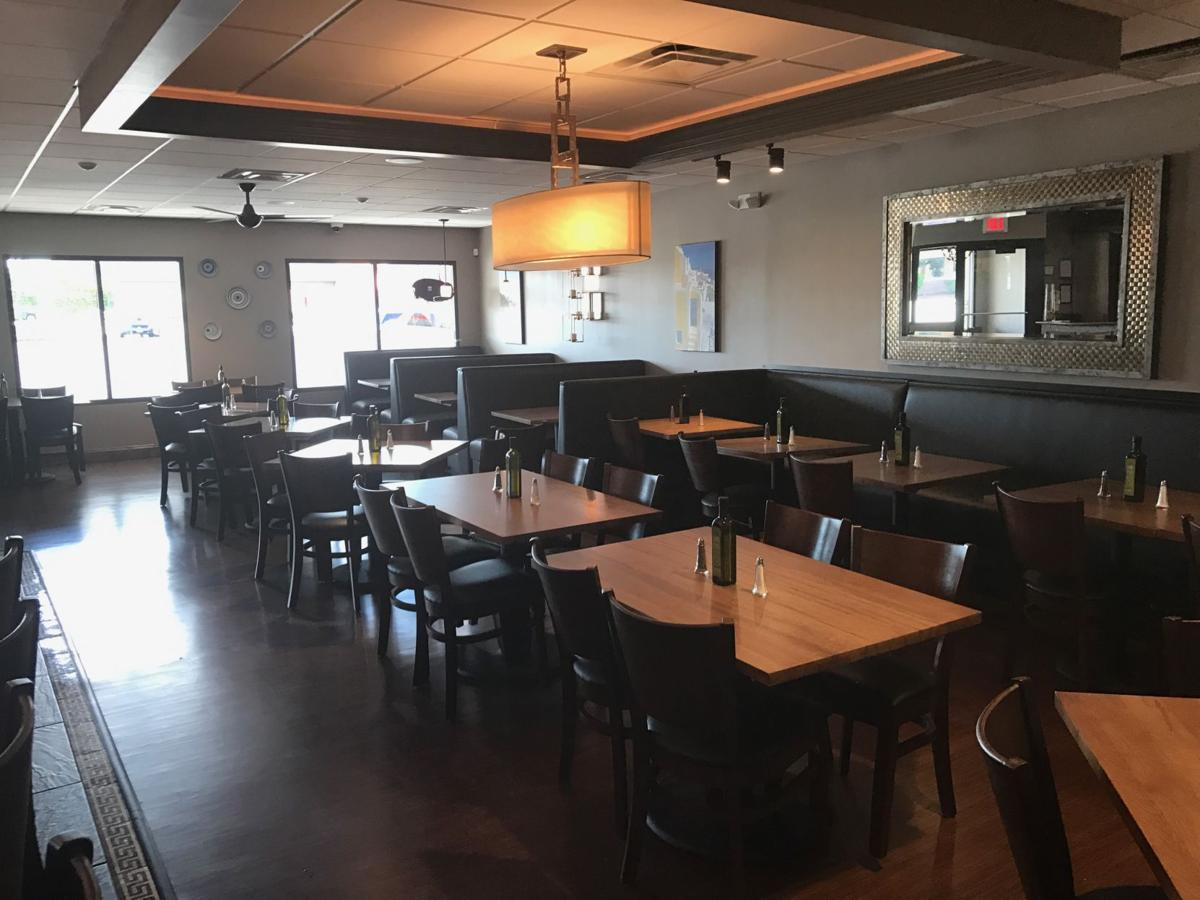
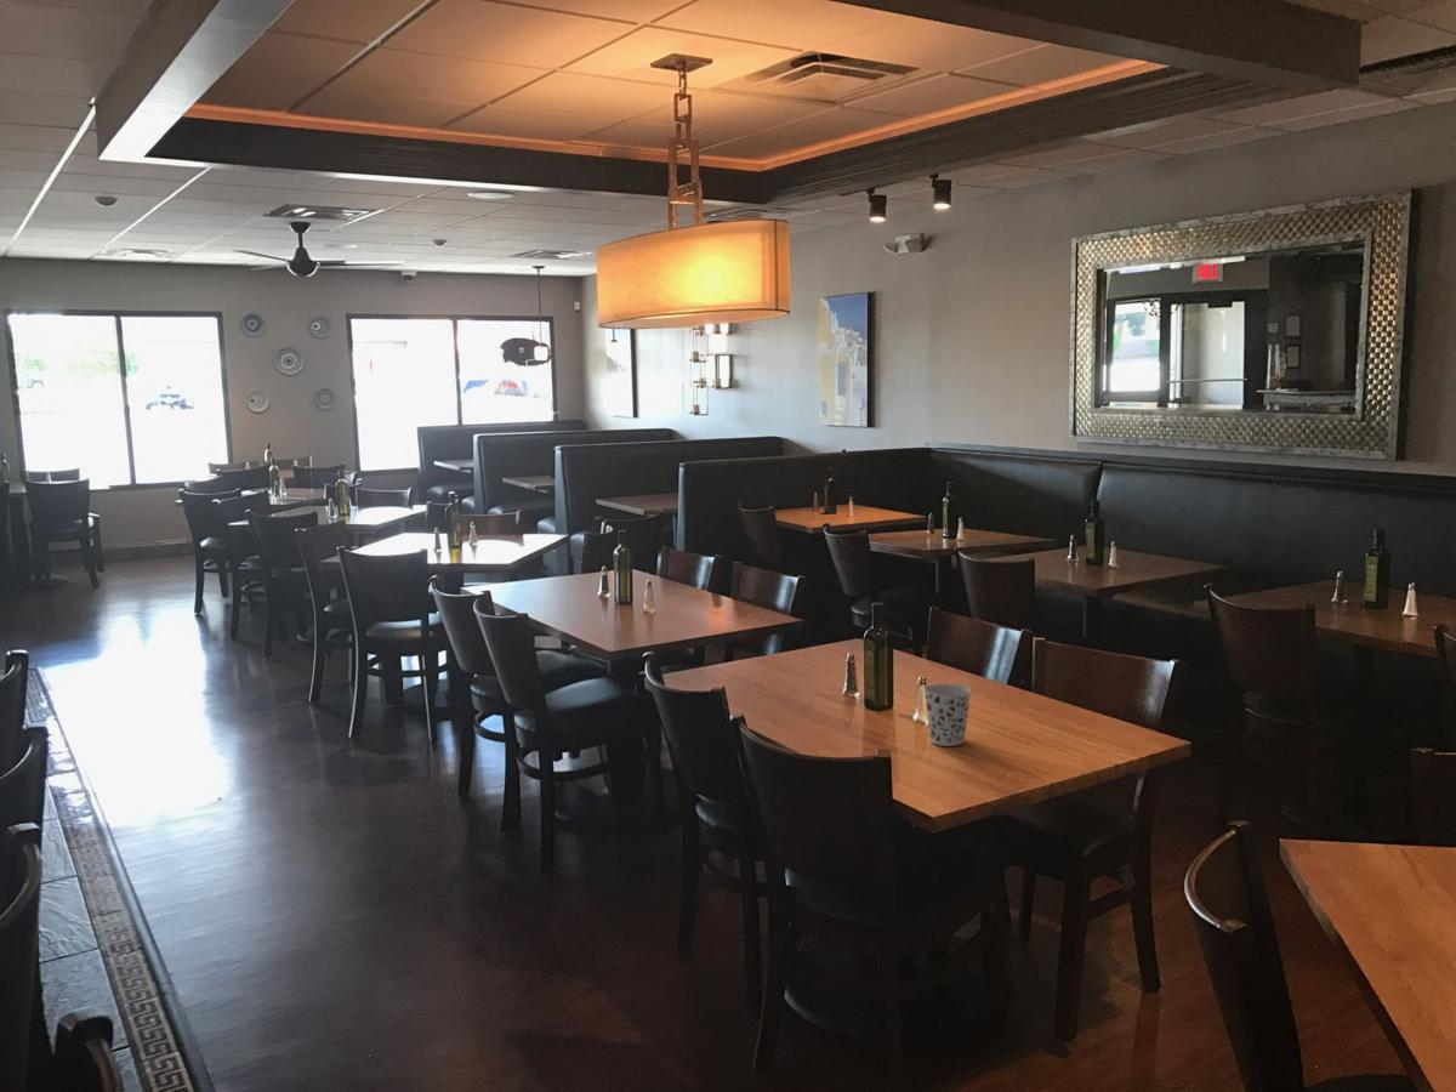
+ cup [922,683,973,747]
